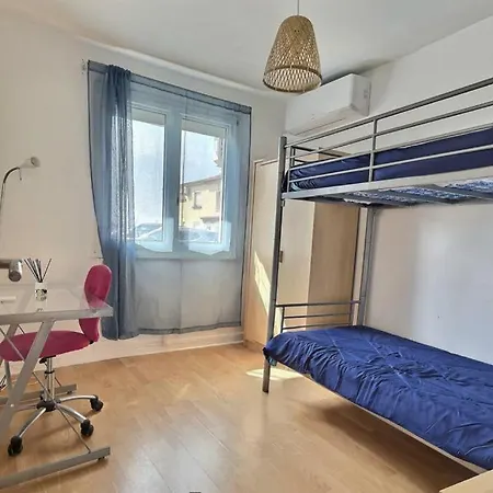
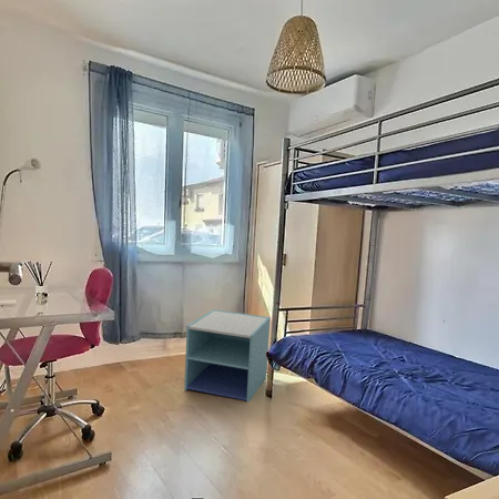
+ nightstand [183,308,272,404]
